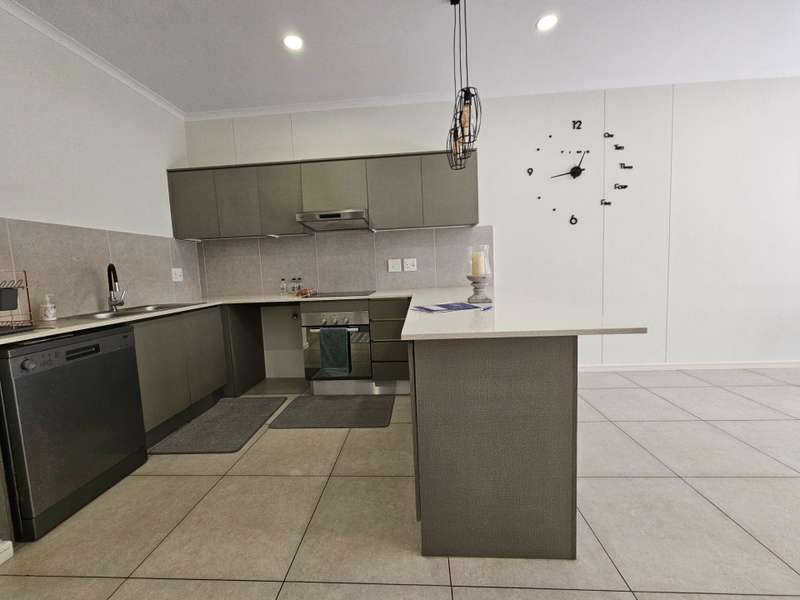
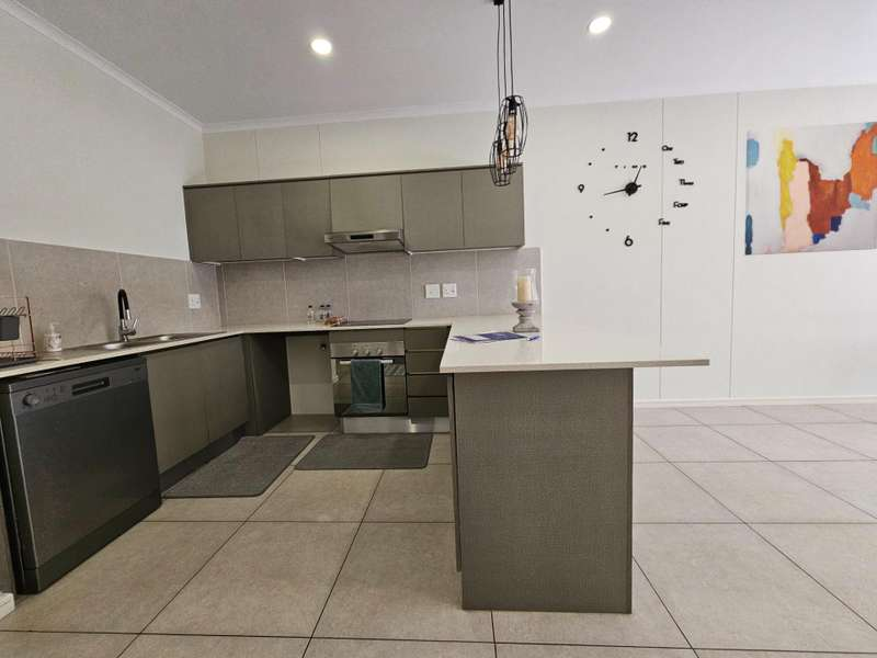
+ wall art [743,121,877,257]
